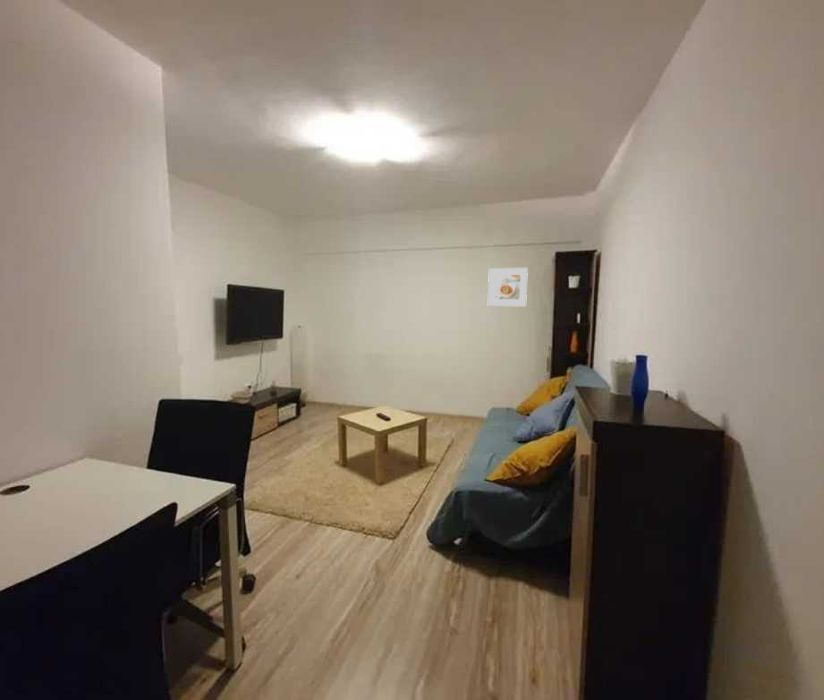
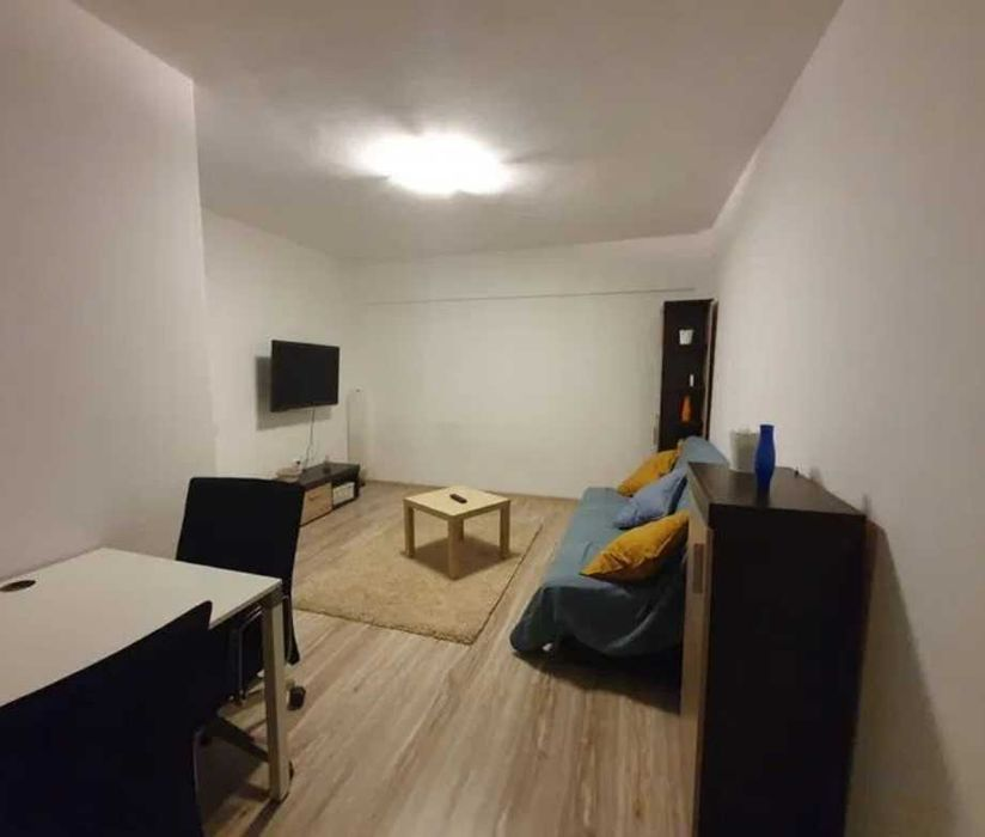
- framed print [487,267,529,307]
